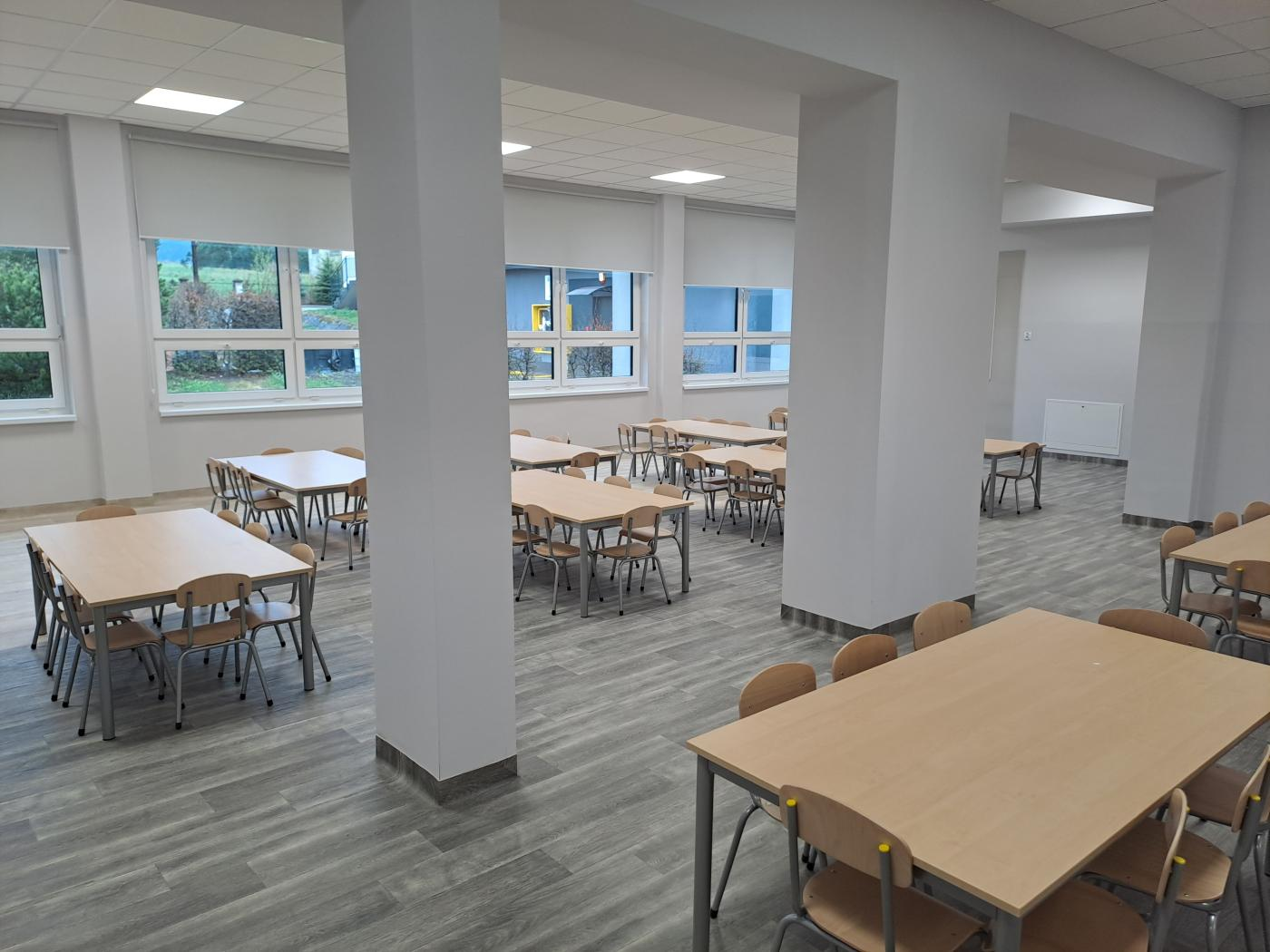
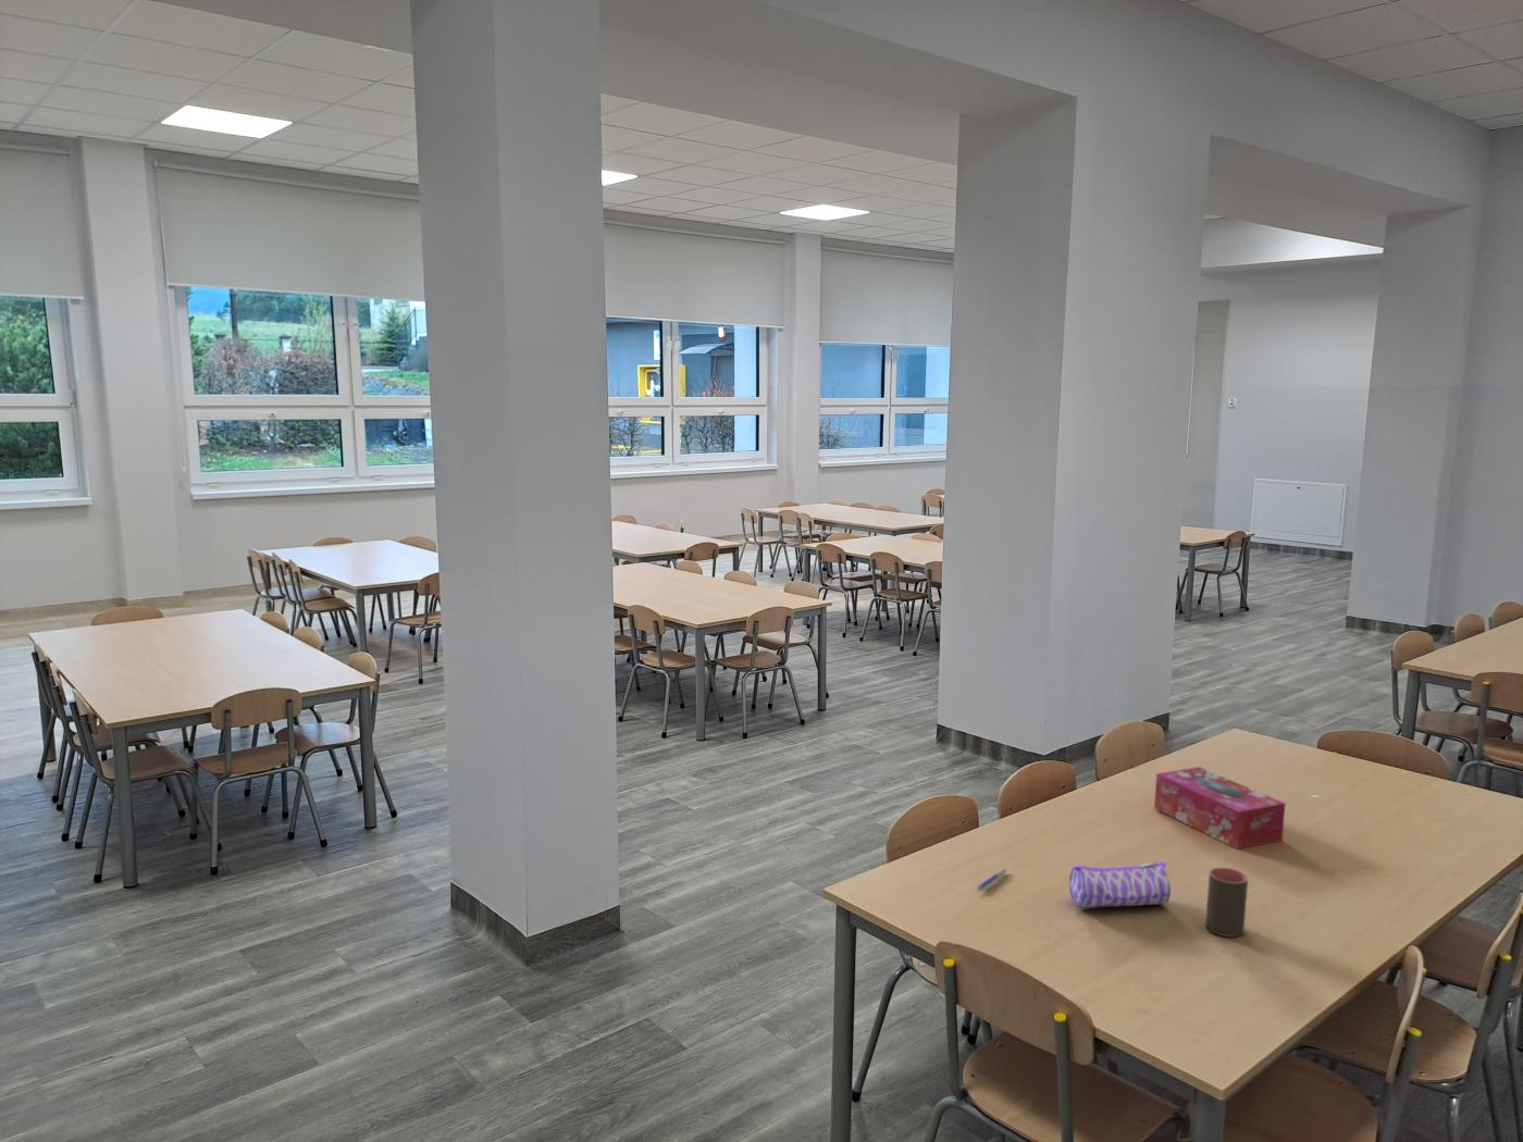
+ tissue box [1154,765,1287,851]
+ pen [977,868,1007,891]
+ cup [1204,867,1248,938]
+ pencil case [1068,859,1172,908]
